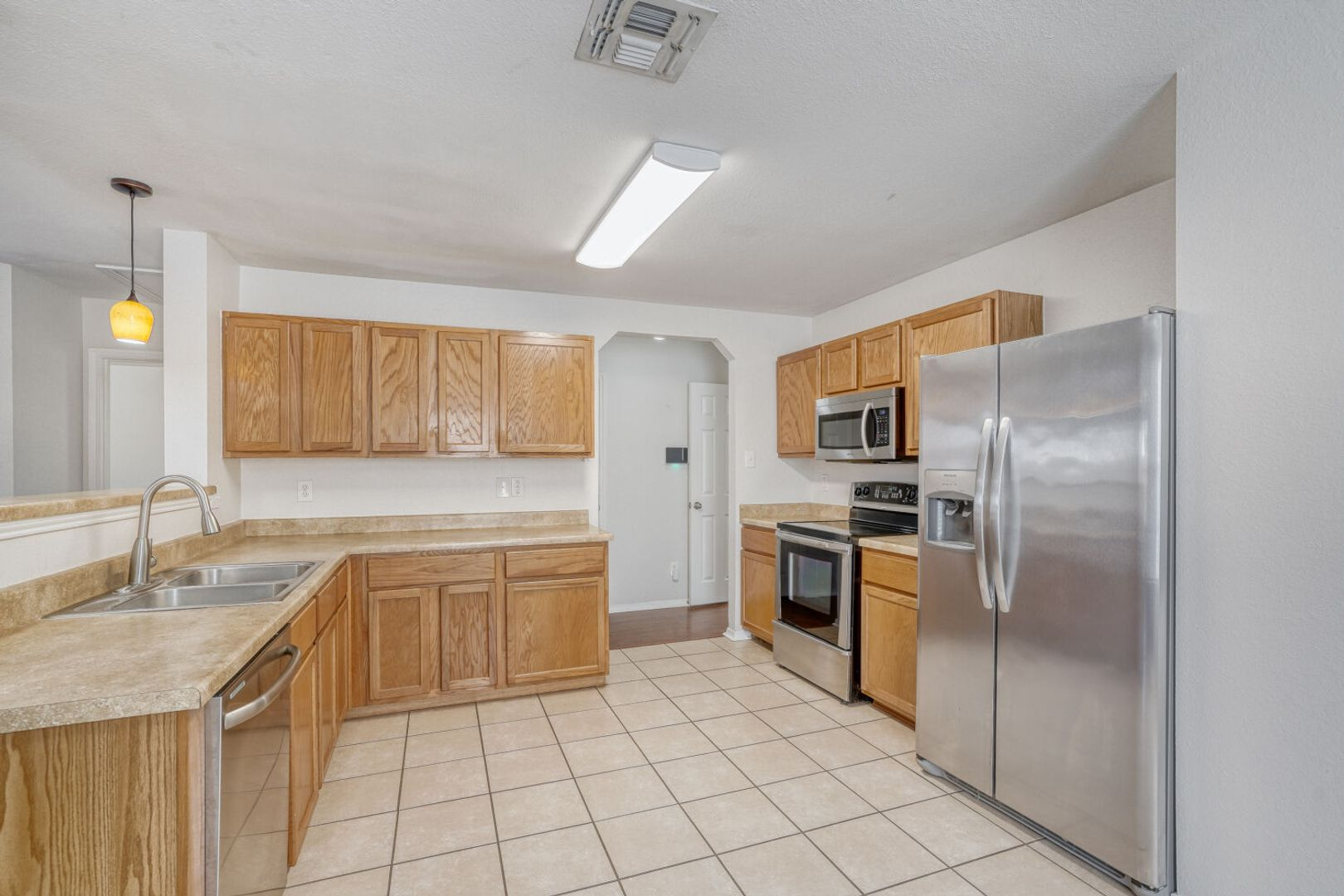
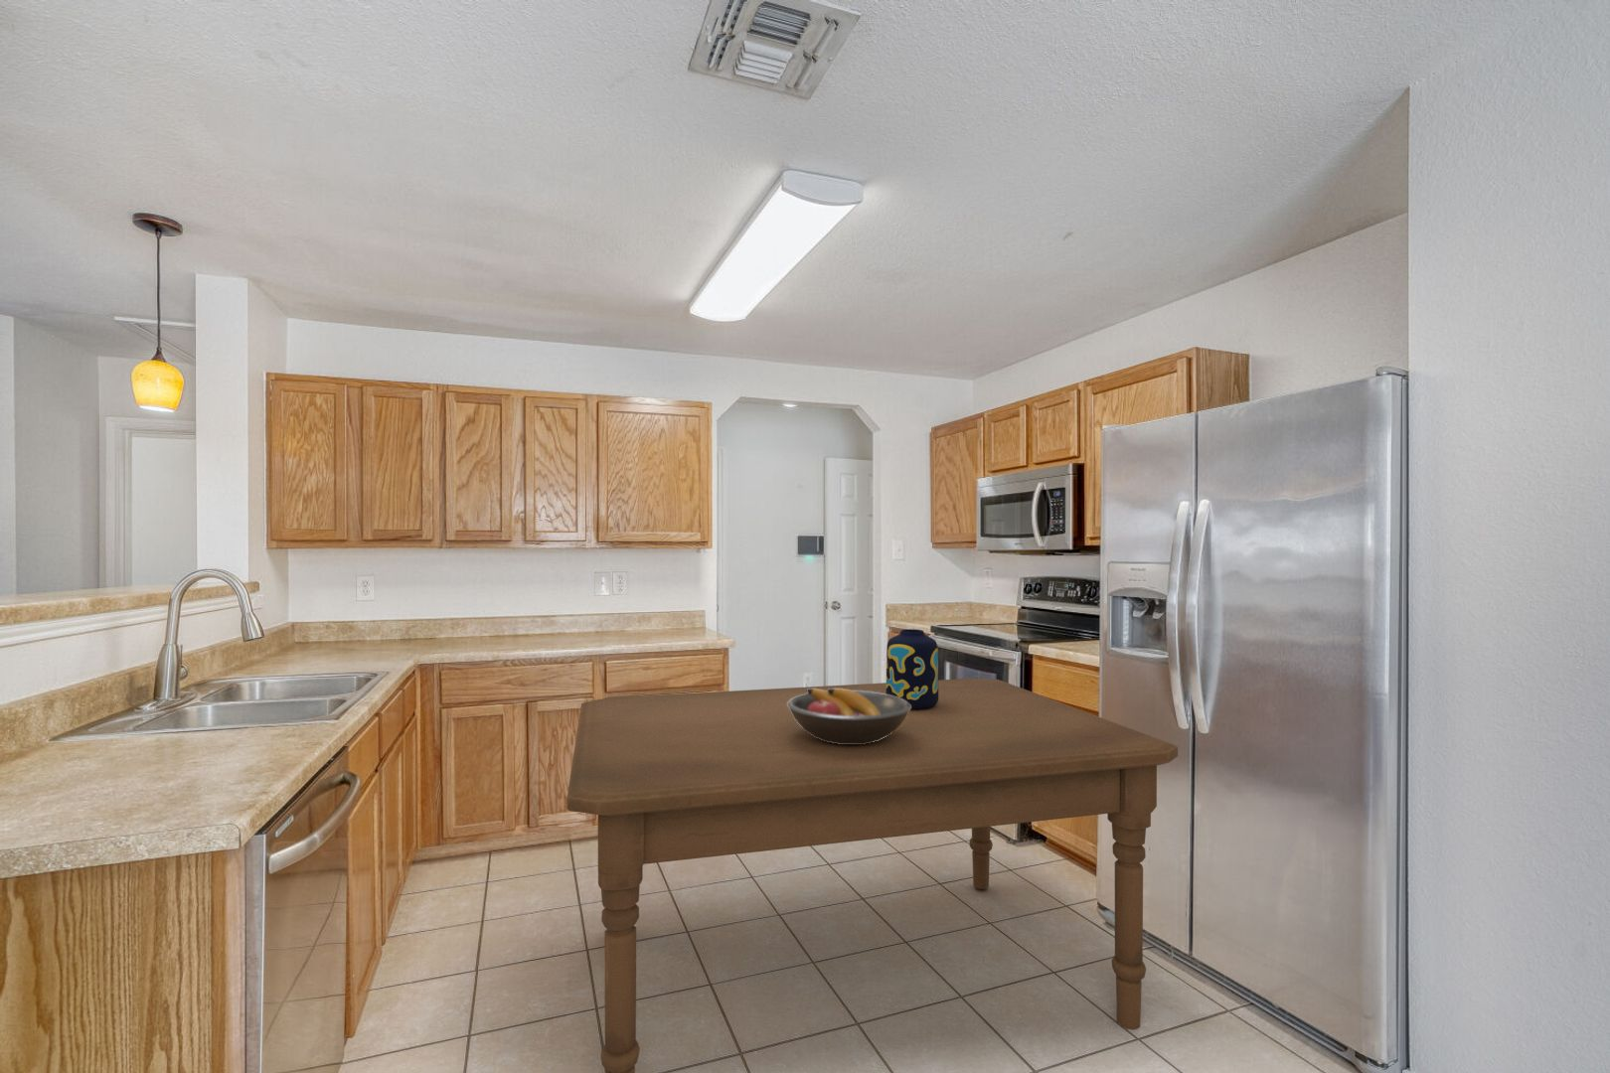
+ vase [885,628,939,709]
+ dining table [567,678,1179,1073]
+ fruit bowl [787,689,912,744]
